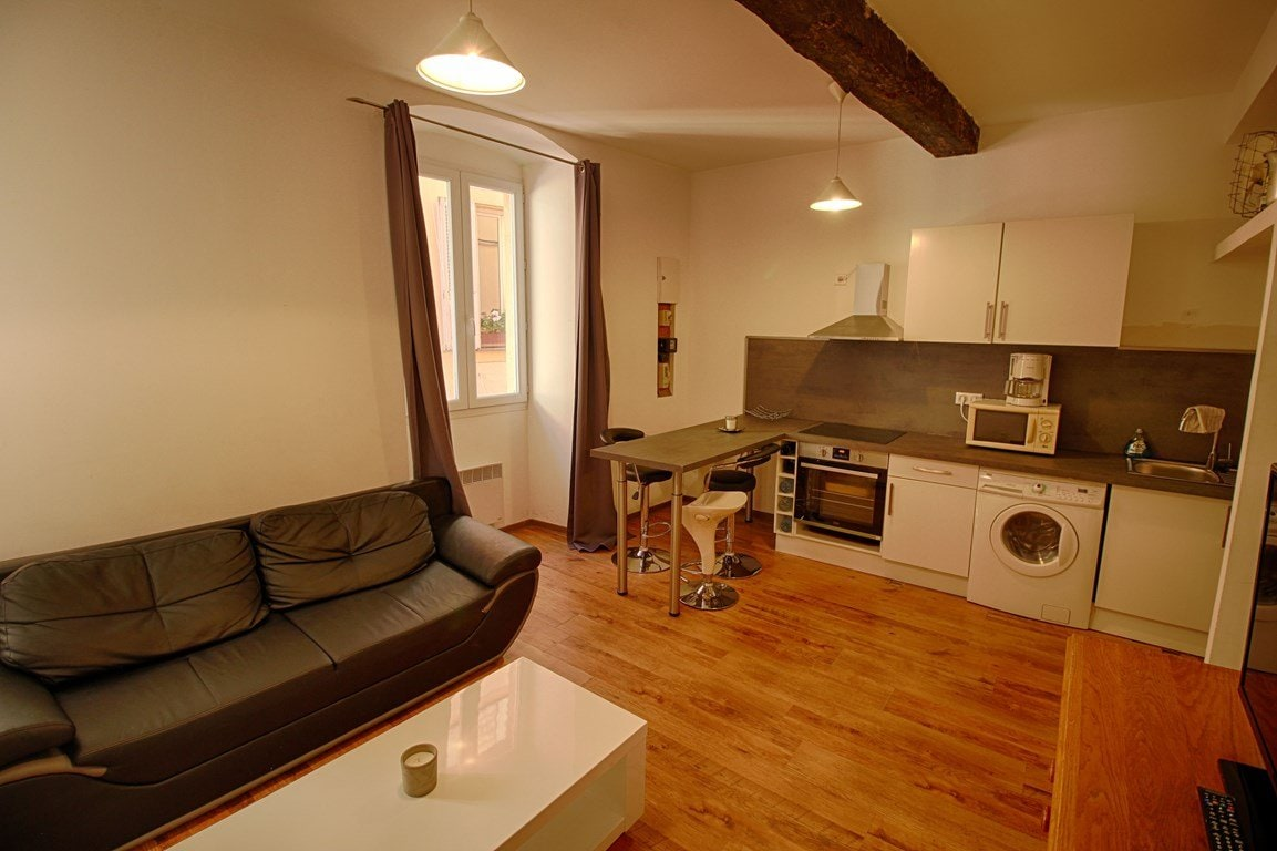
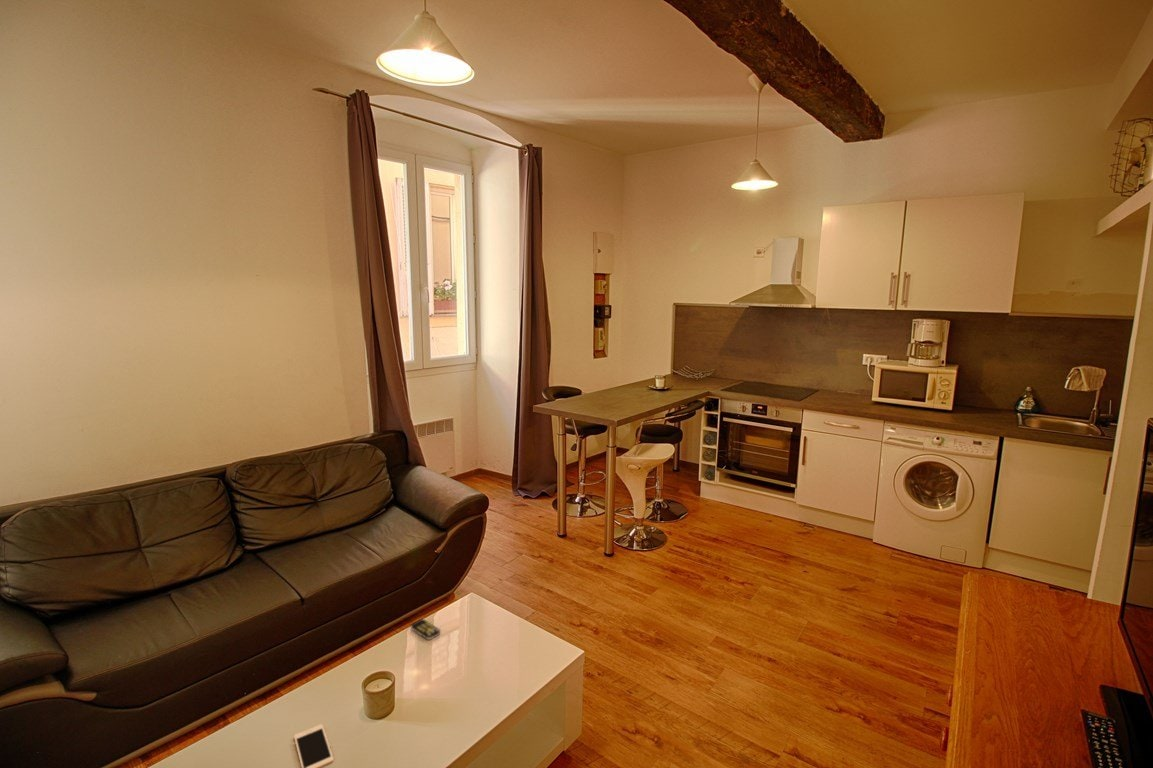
+ cell phone [293,723,335,768]
+ remote control [410,618,441,641]
